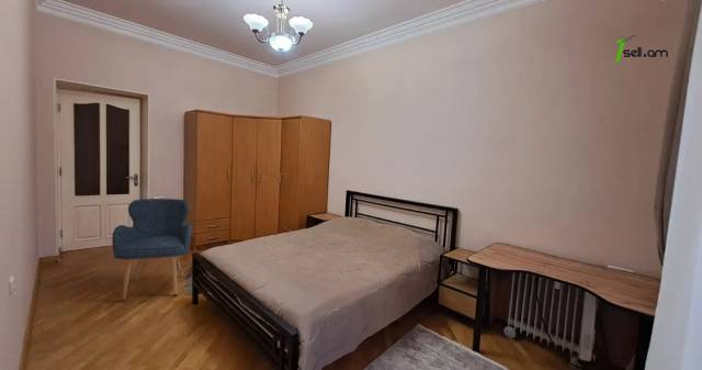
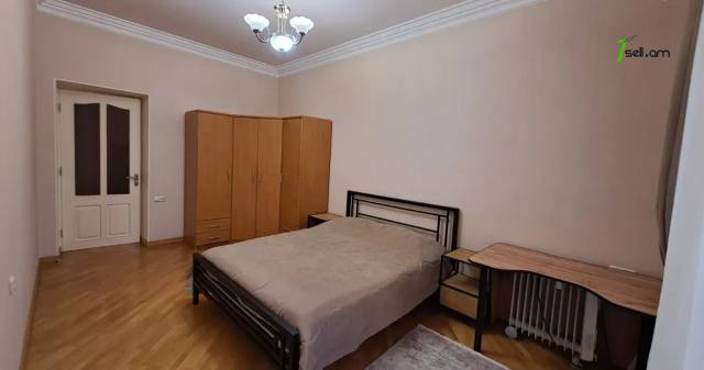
- chair [111,198,193,302]
